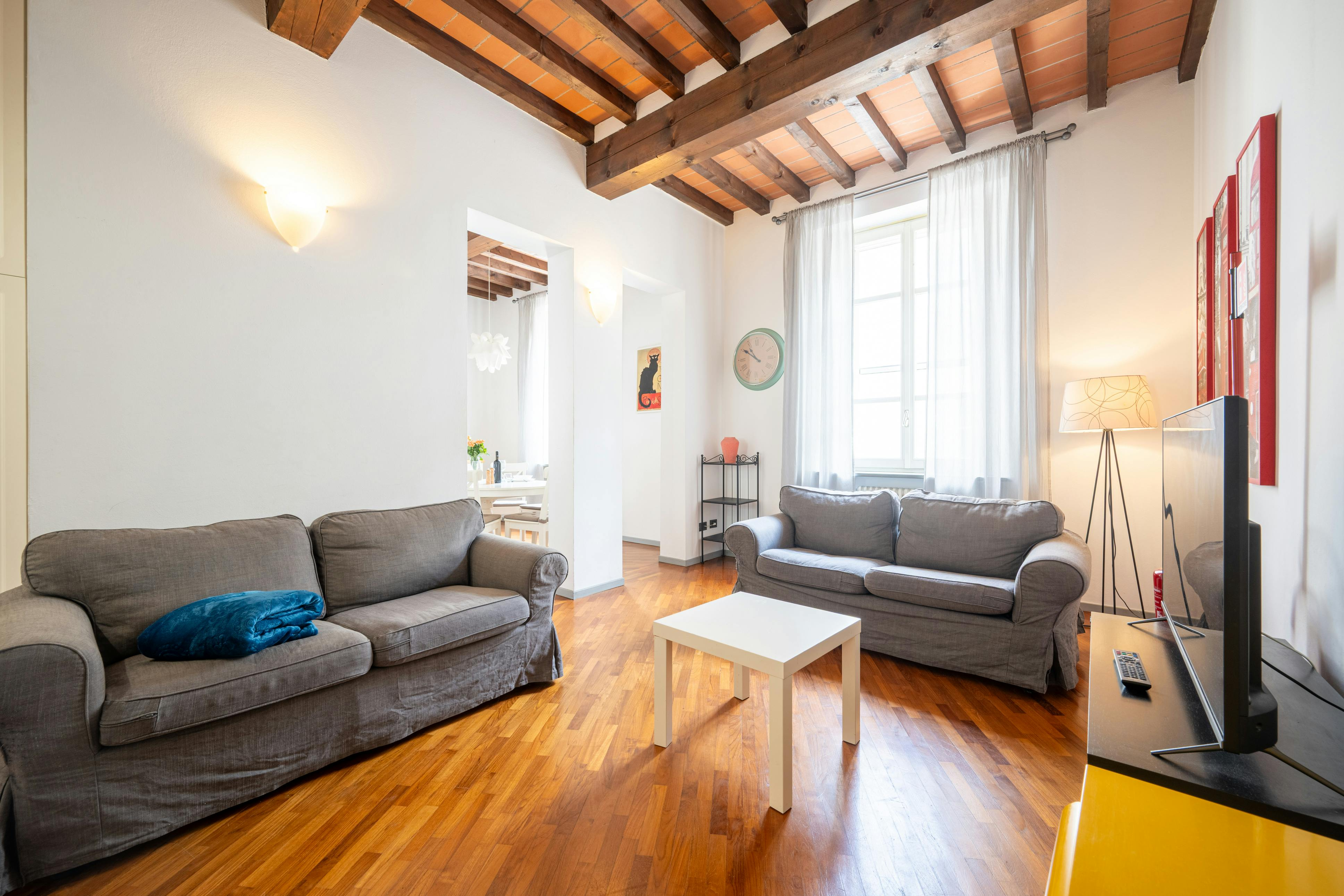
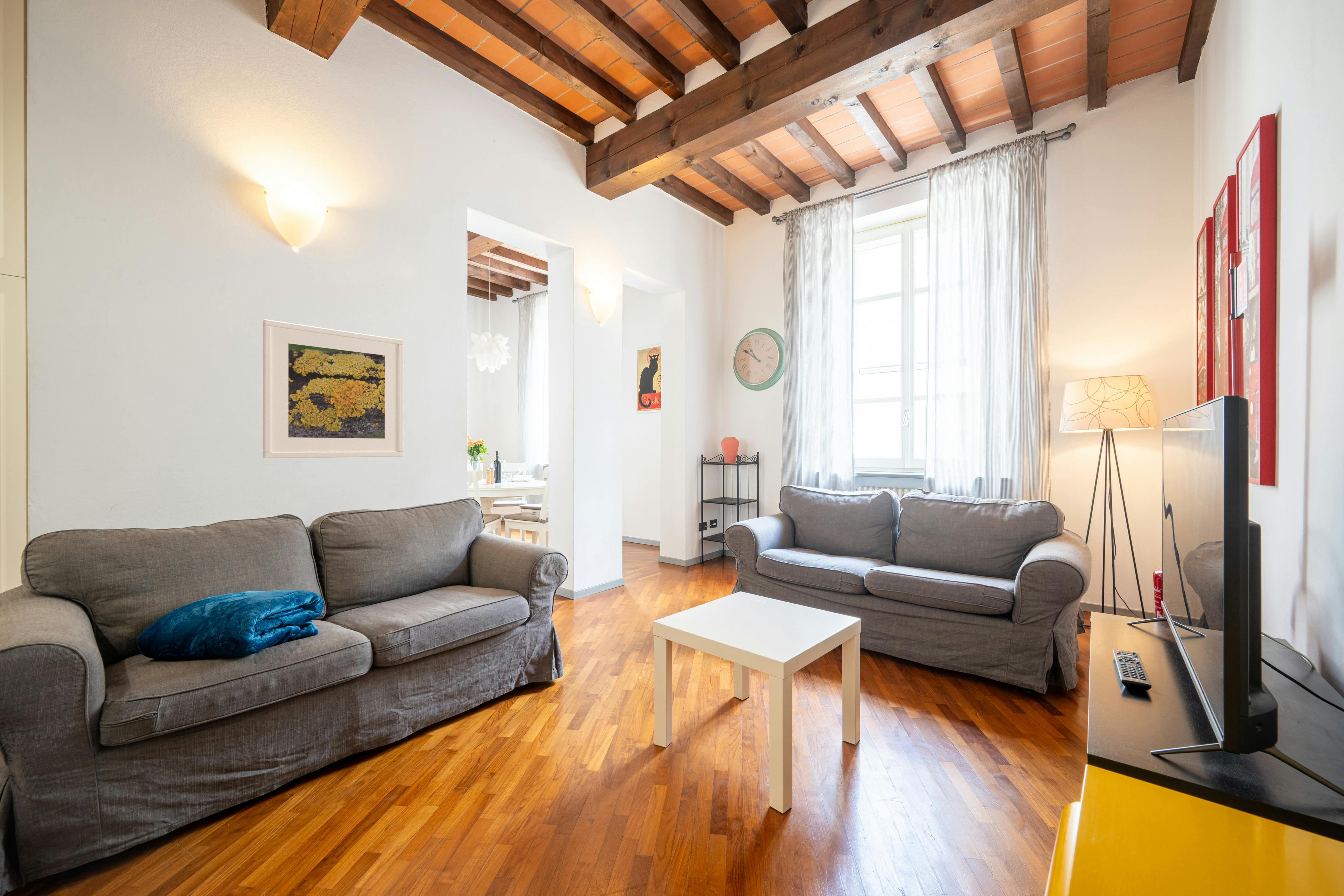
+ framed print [262,319,404,459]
